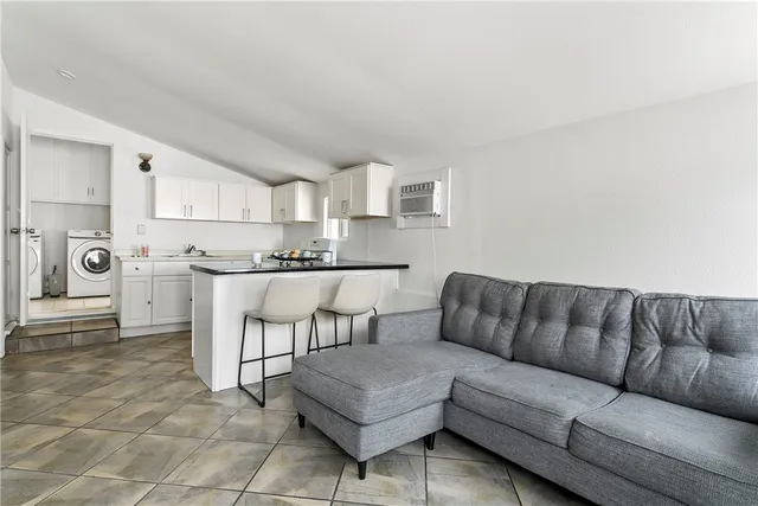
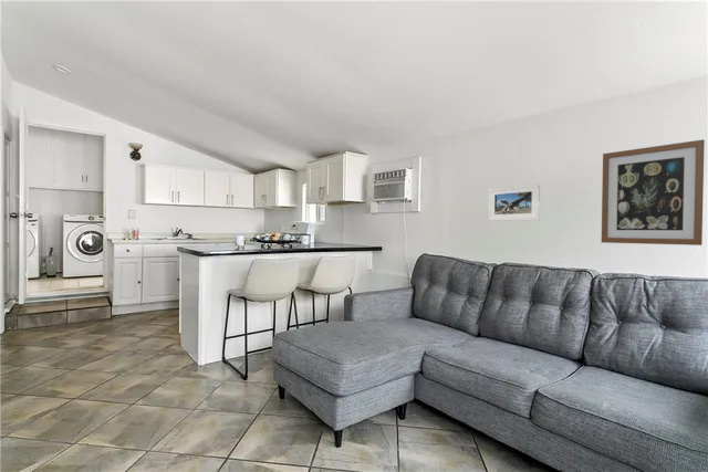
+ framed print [488,182,541,222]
+ wall art [601,138,706,247]
